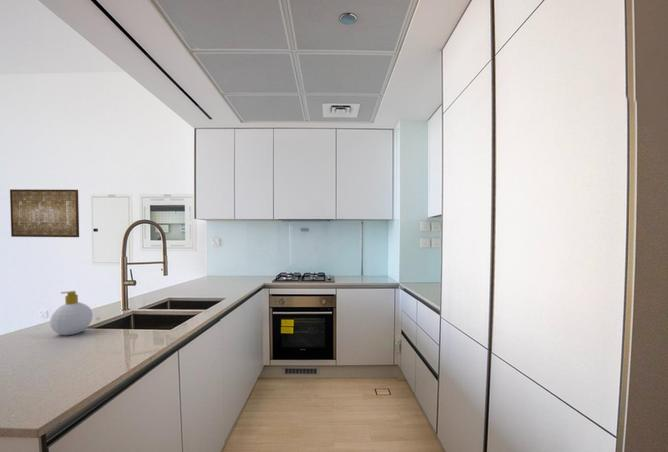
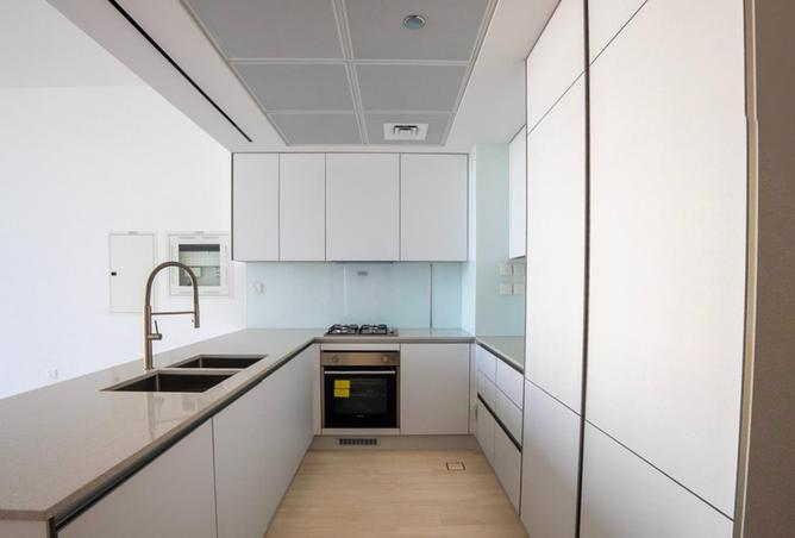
- wall art [9,188,80,238]
- soap bottle [49,290,94,336]
